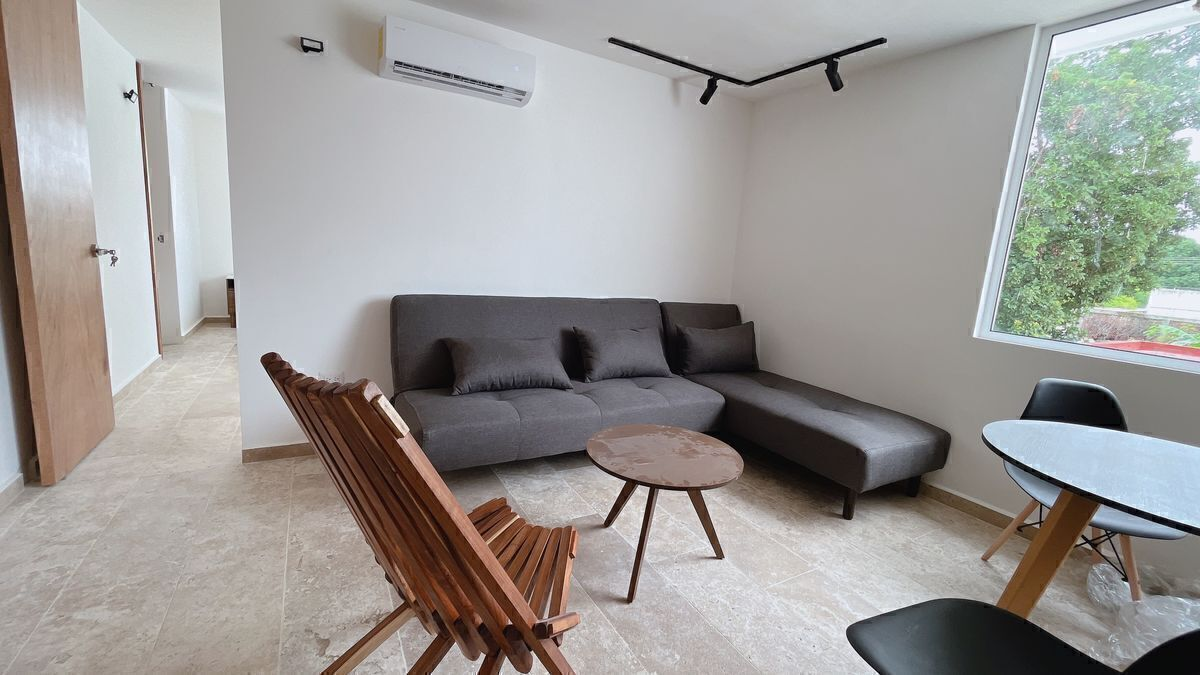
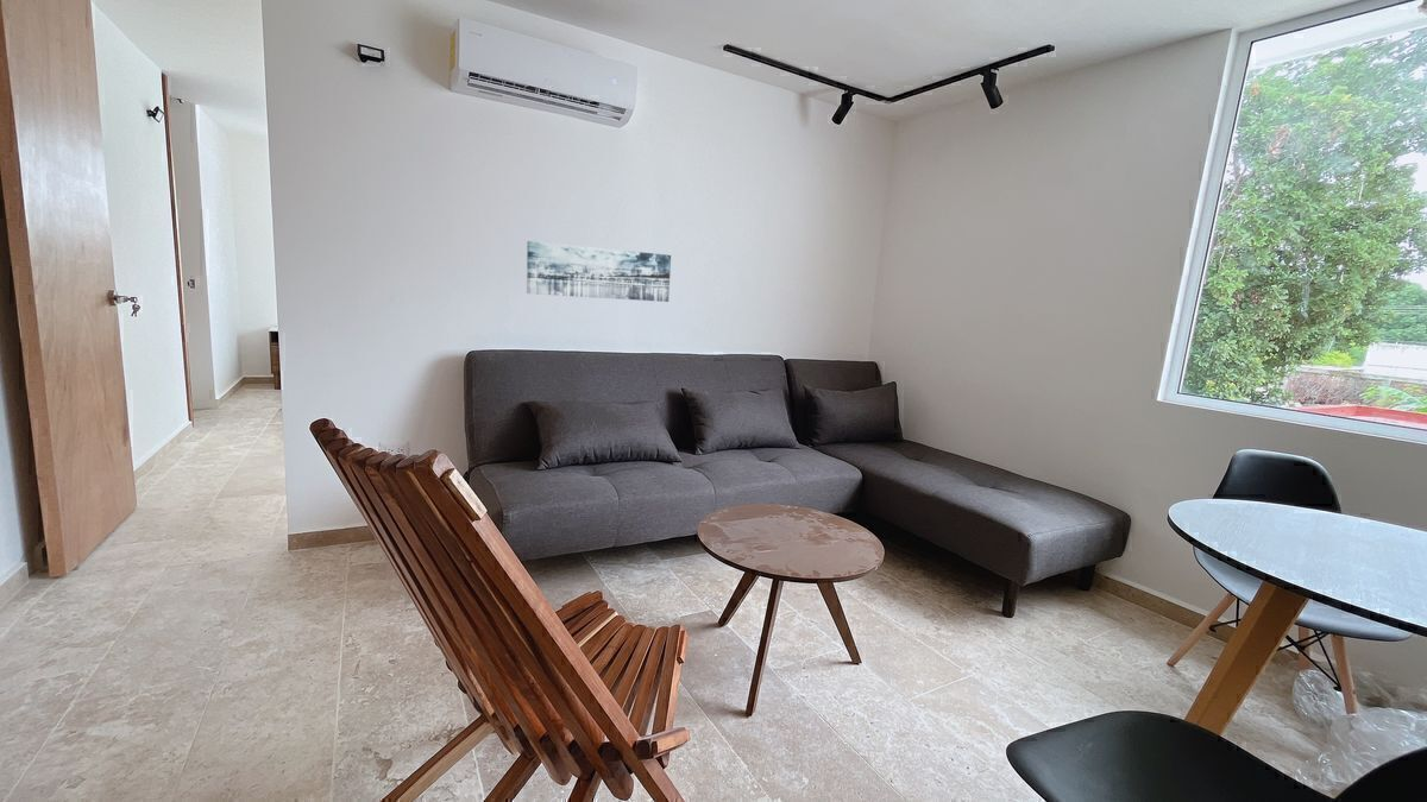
+ wall art [526,240,672,303]
